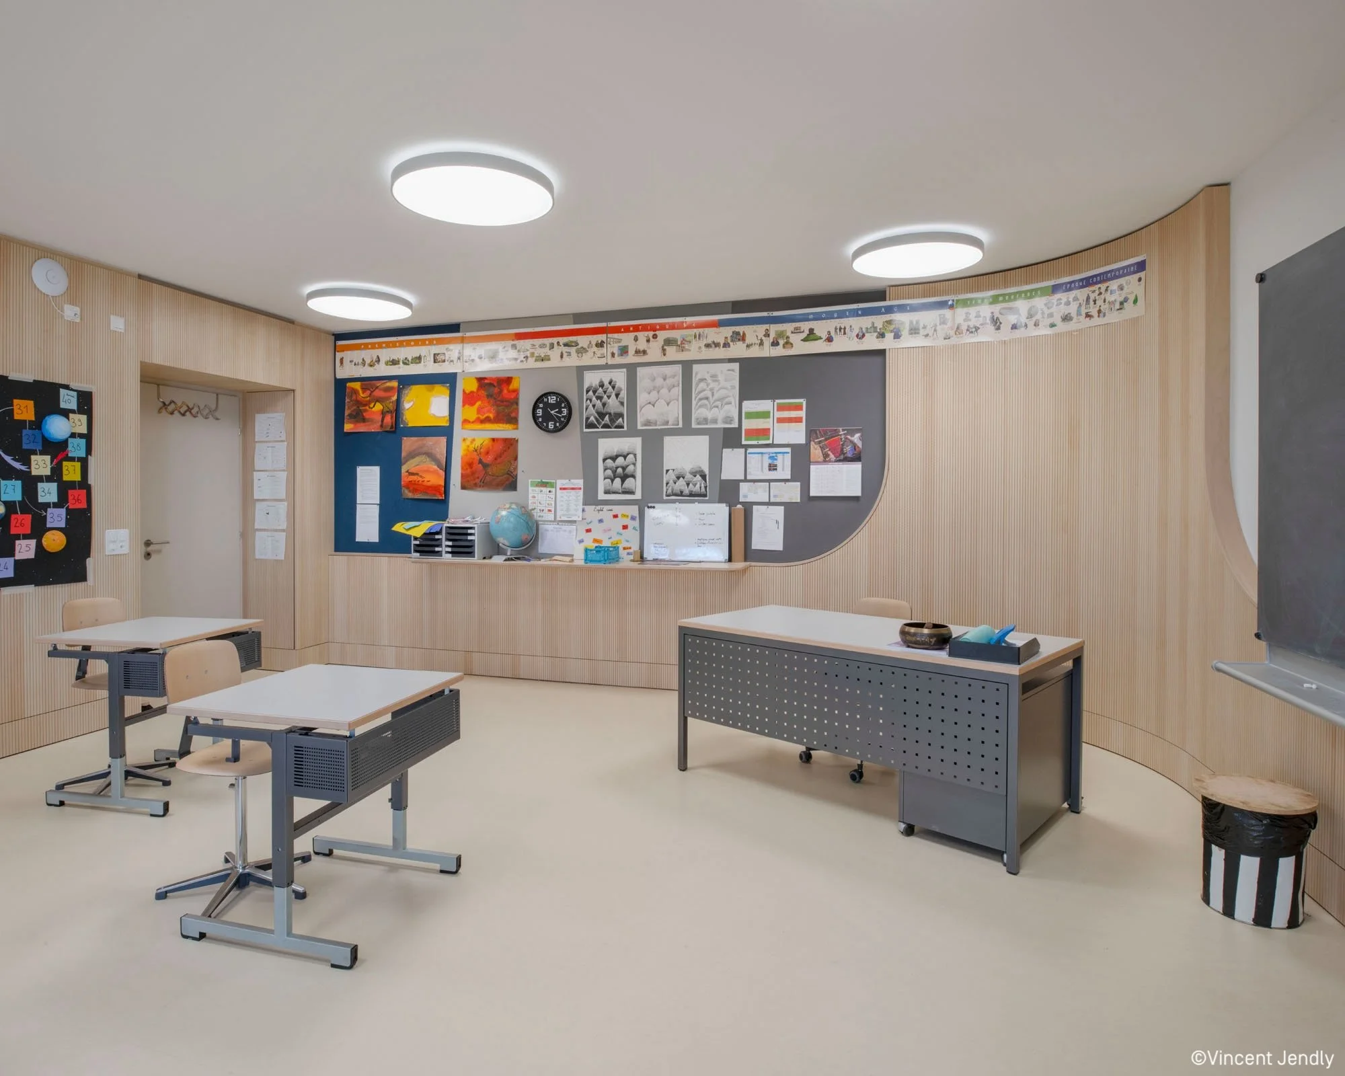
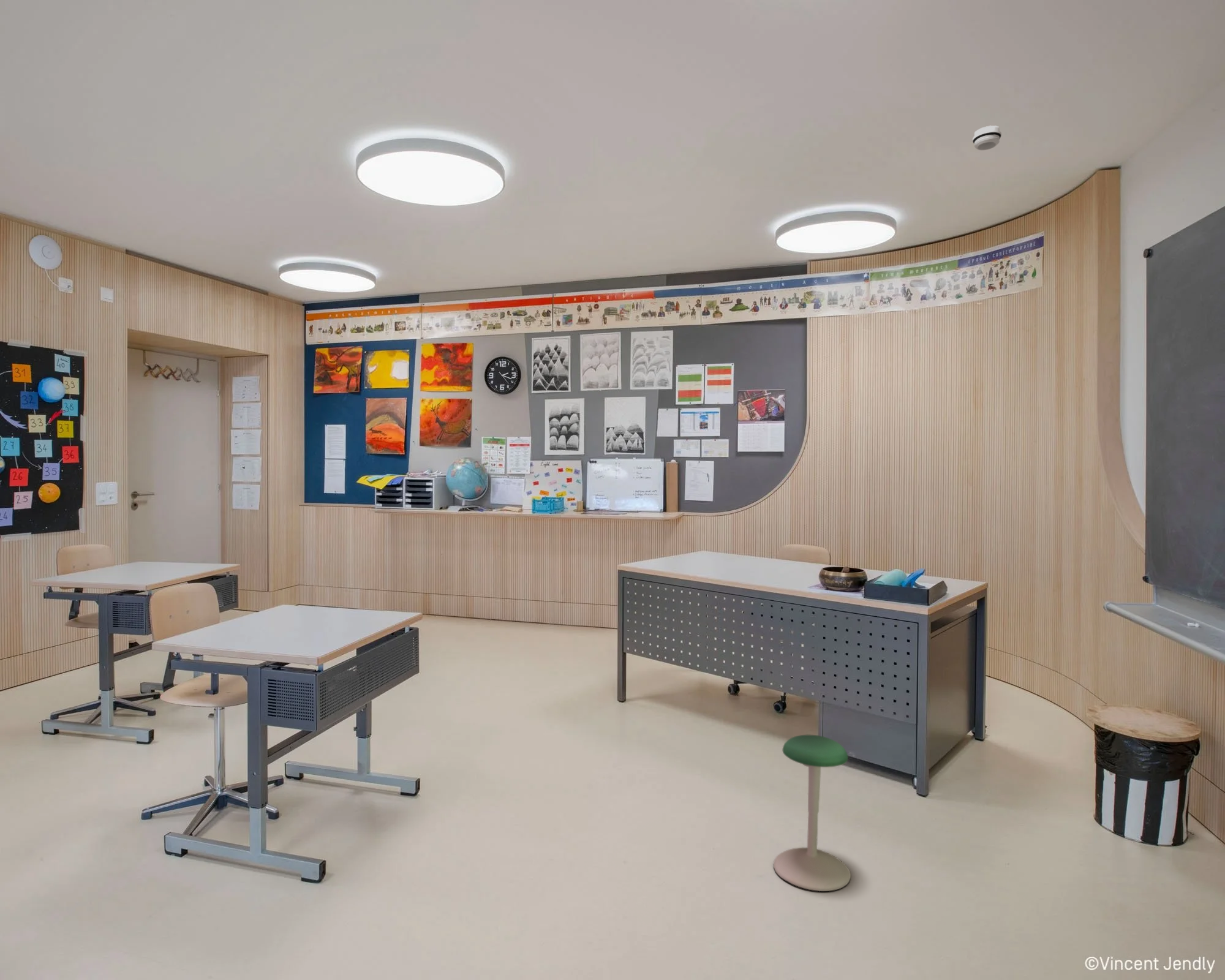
+ stool [773,734,851,892]
+ smoke detector [972,125,1002,151]
